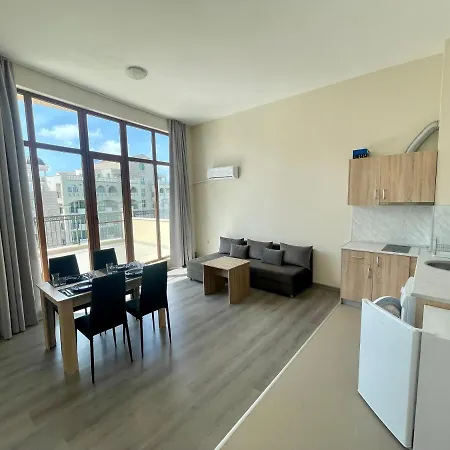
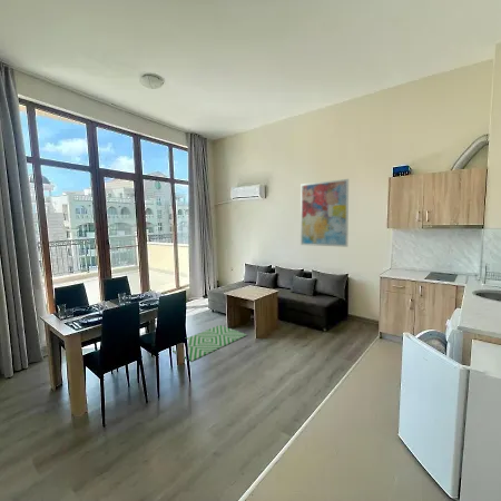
+ wall art [299,178,350,248]
+ rug [171,324,248,363]
